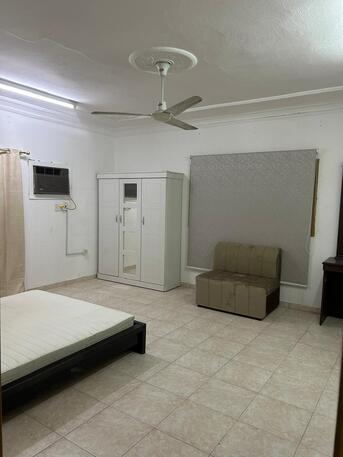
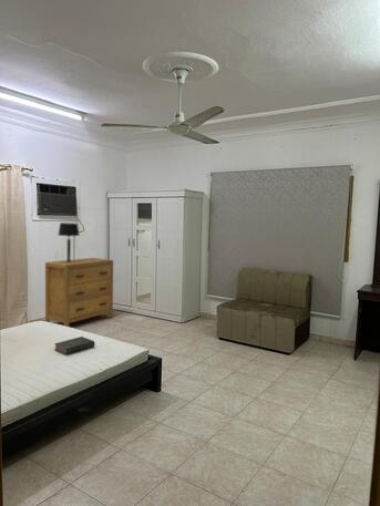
+ book [53,335,96,355]
+ dresser [44,257,114,328]
+ table lamp [57,221,81,262]
